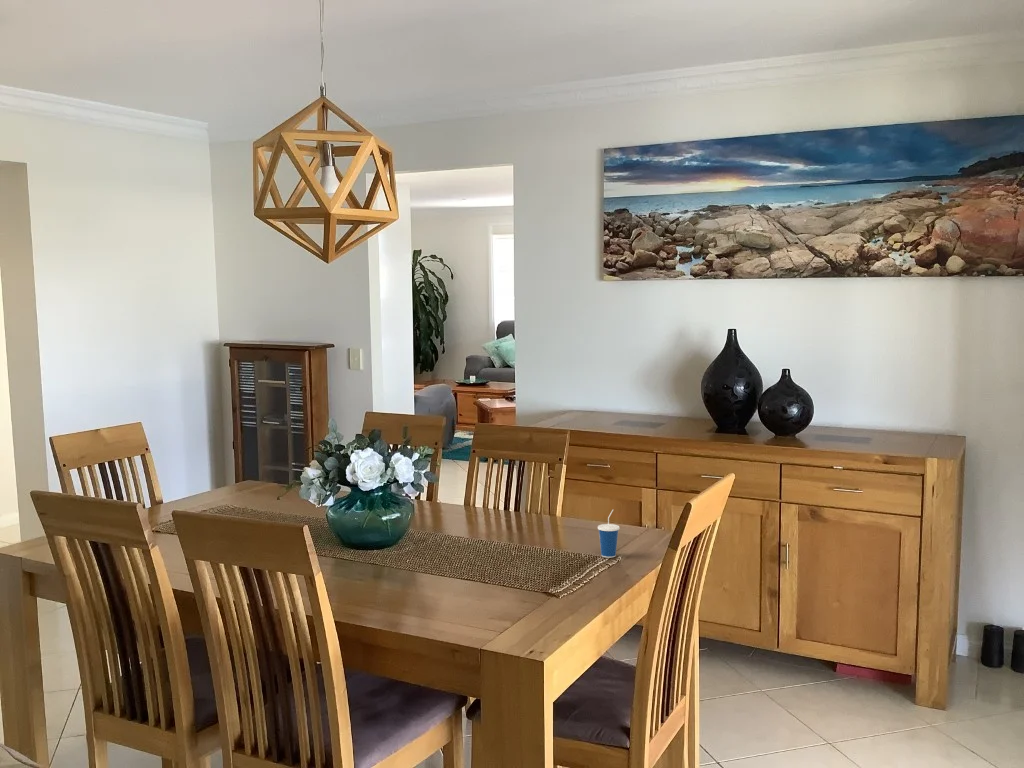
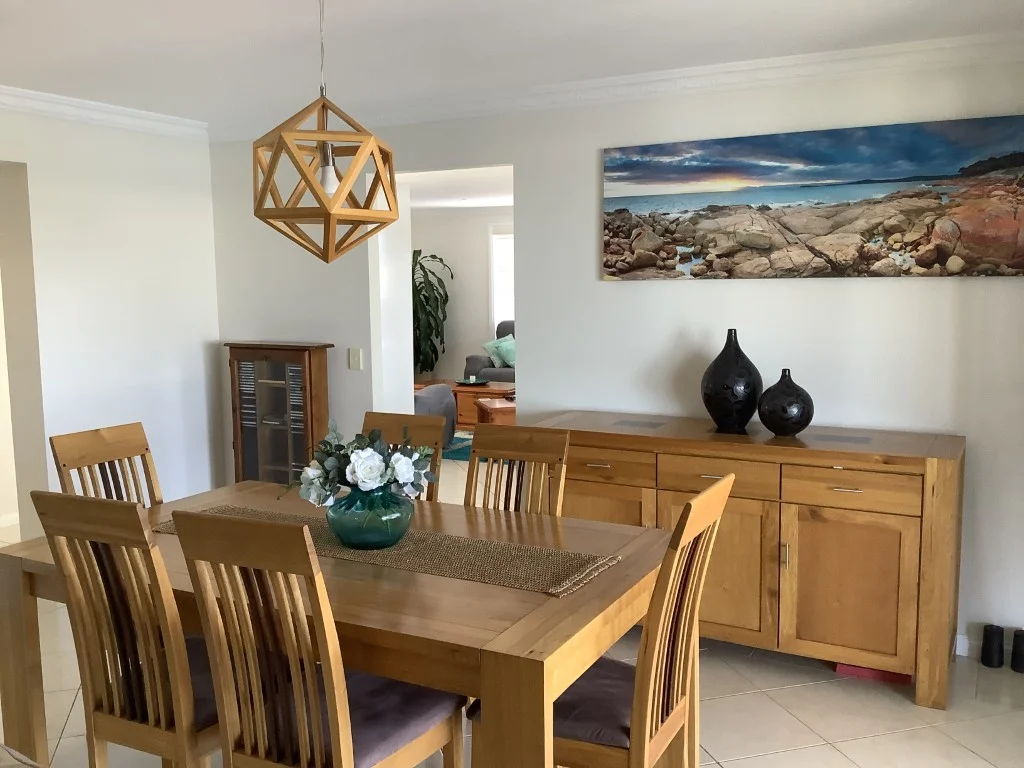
- cup [597,509,621,559]
